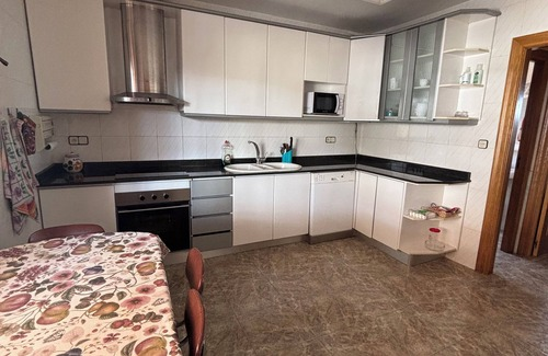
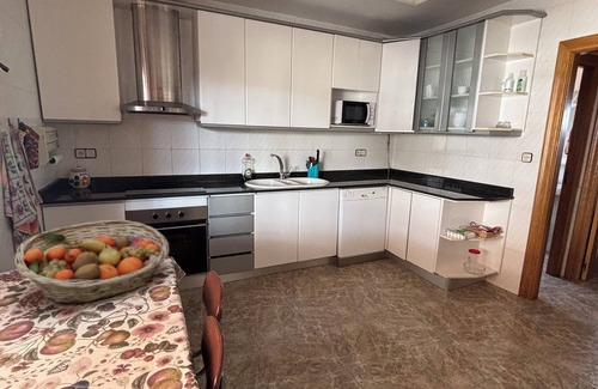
+ fruit basket [13,219,170,305]
